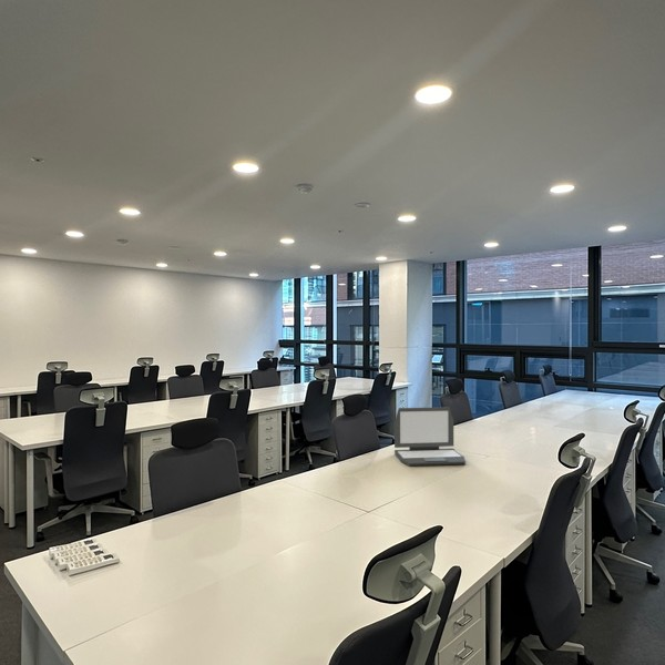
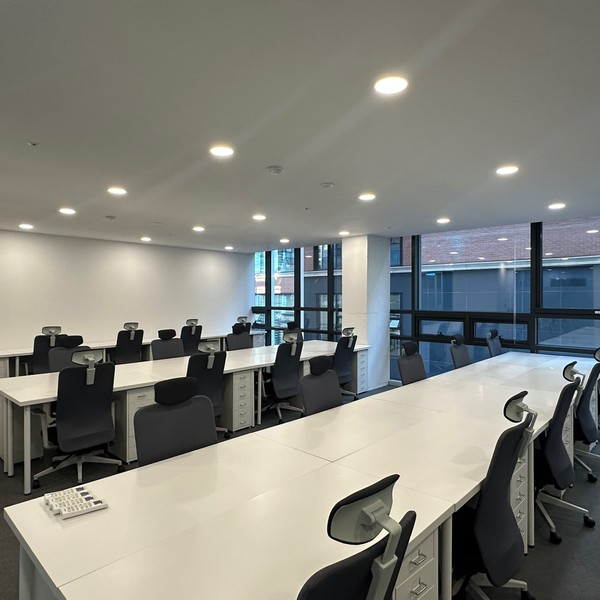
- laptop [393,406,467,467]
